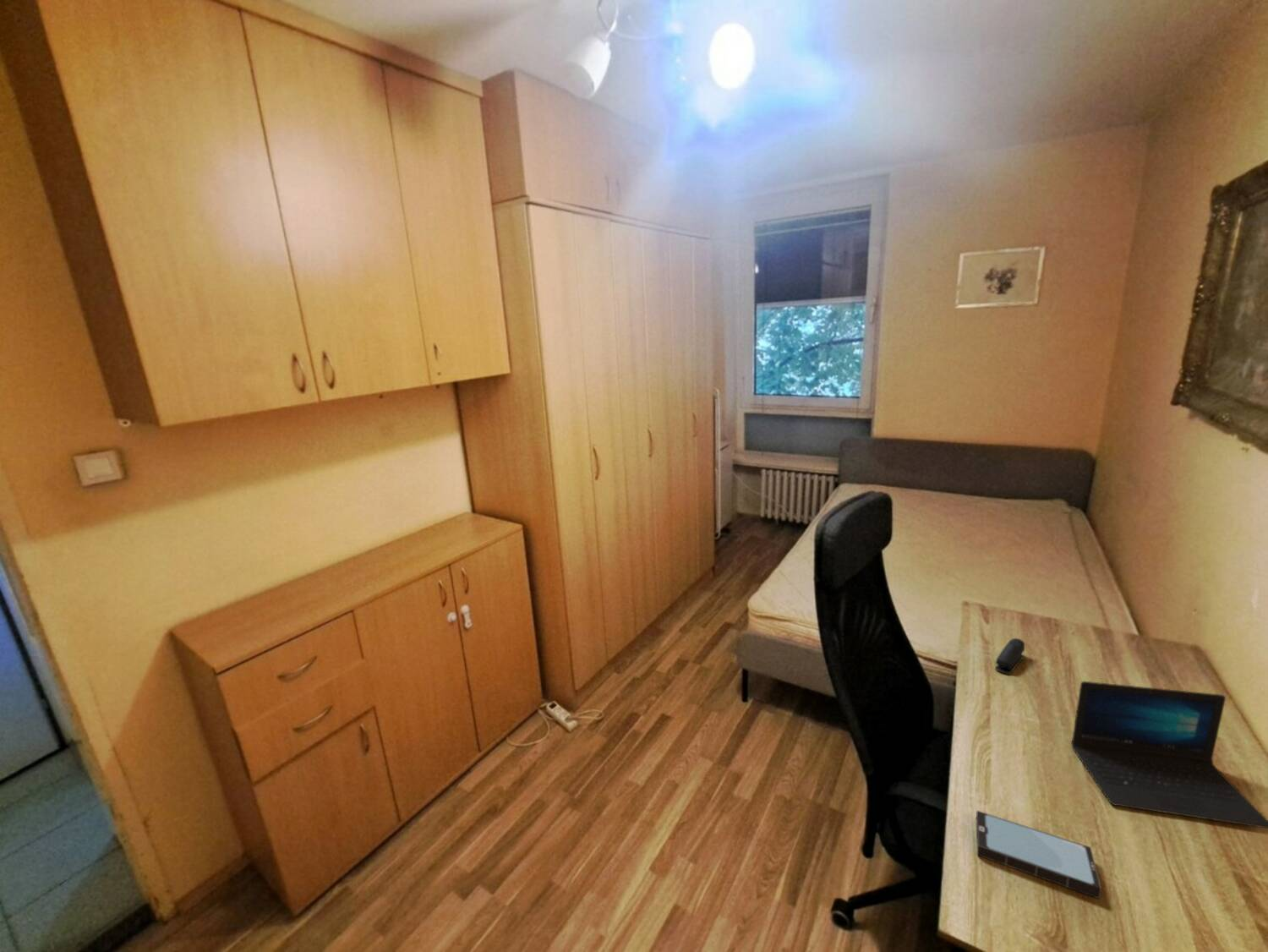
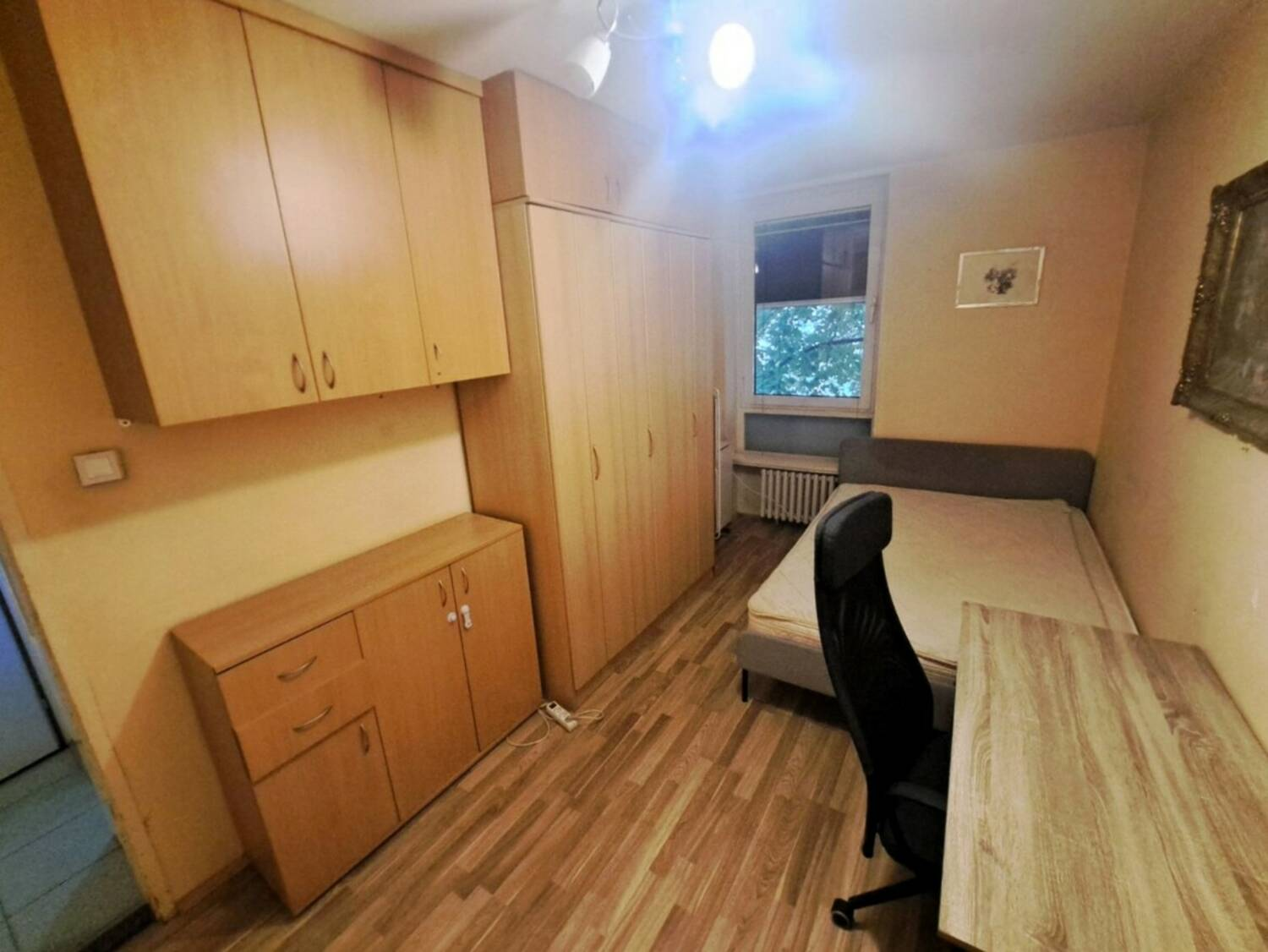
- stapler [994,637,1025,675]
- laptop [1070,681,1268,829]
- smartphone [976,810,1102,900]
